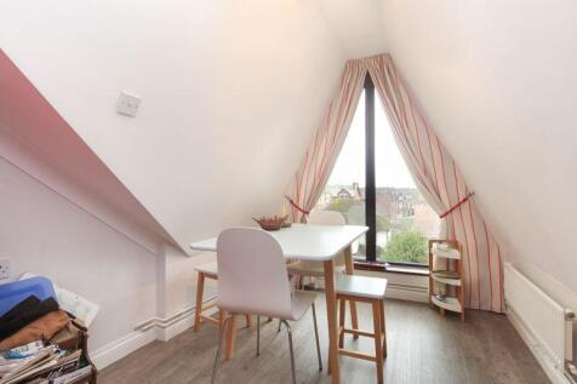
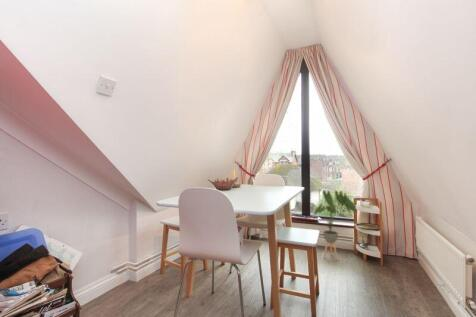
+ house plant [313,189,357,261]
